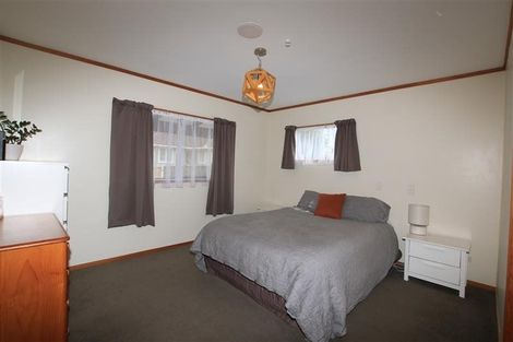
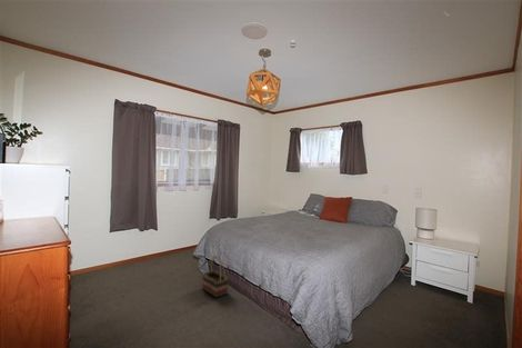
+ basket [201,255,230,298]
